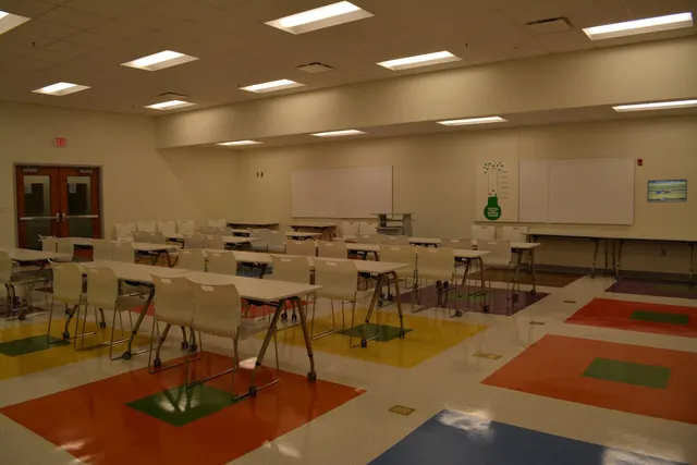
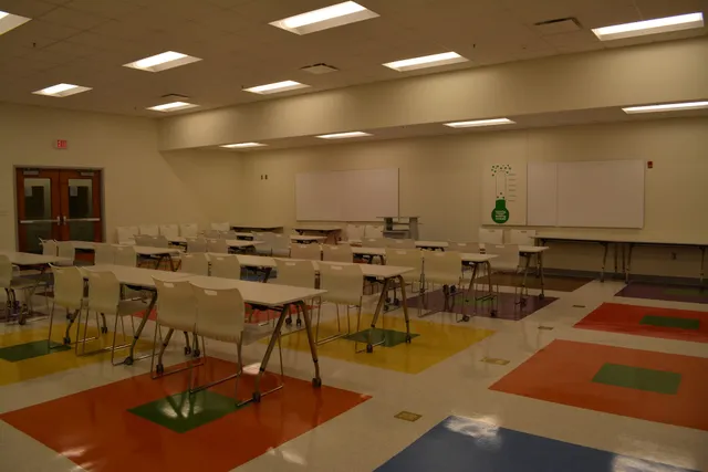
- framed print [646,179,688,204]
